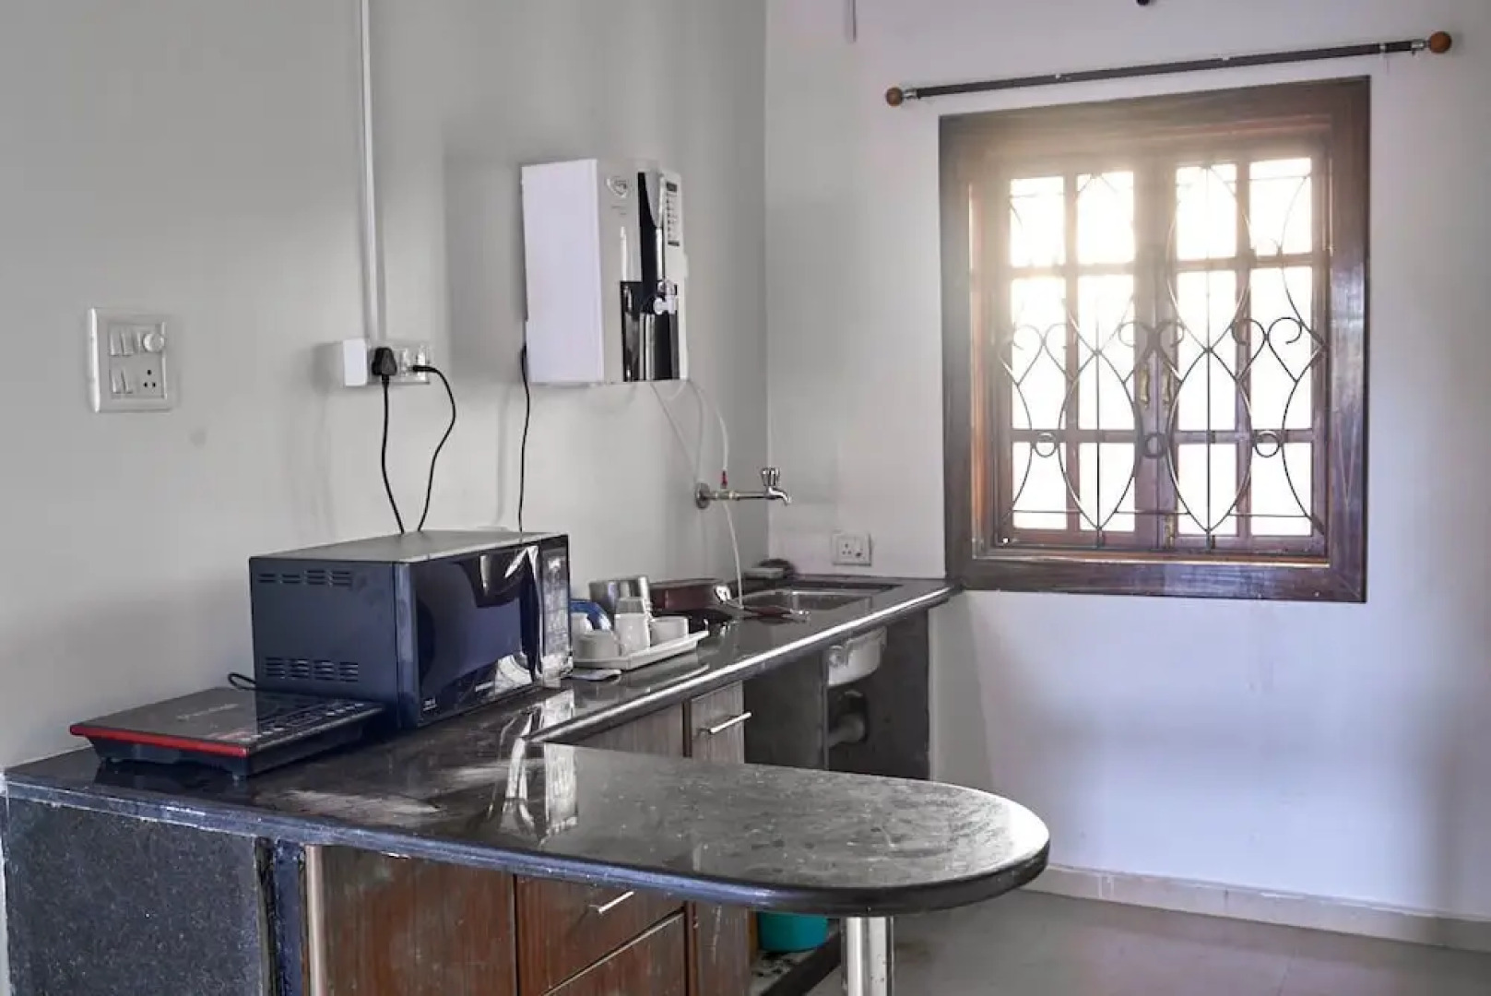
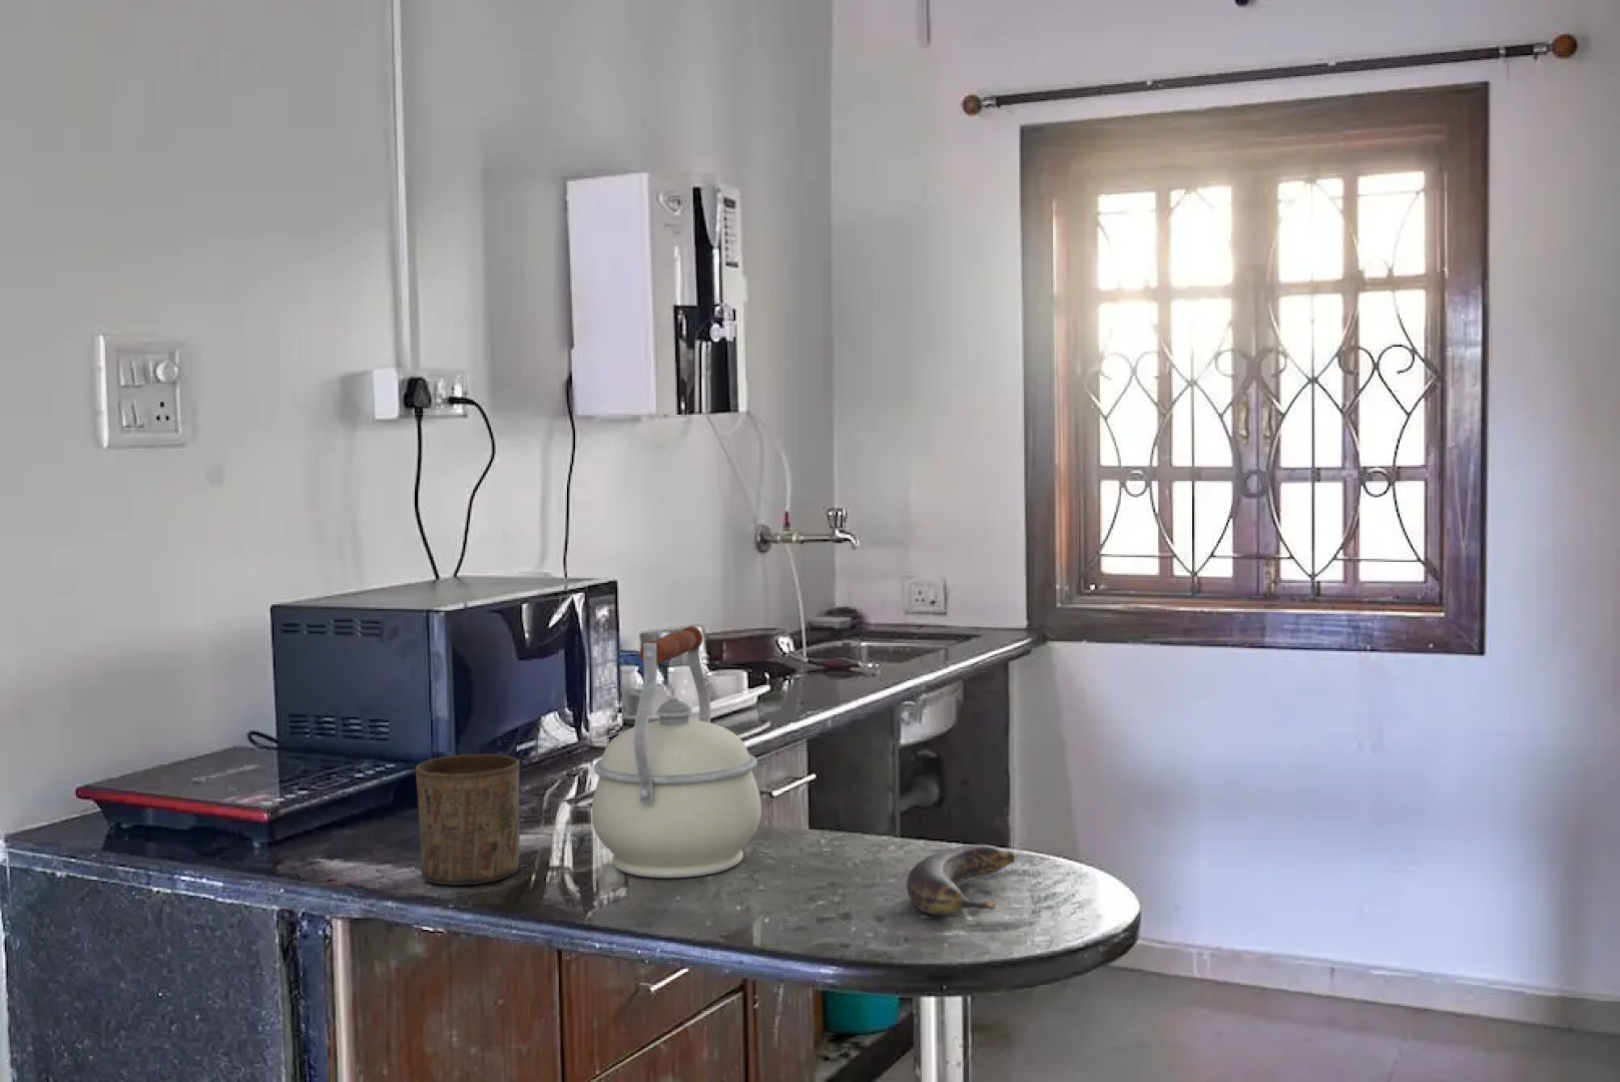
+ banana [905,844,1016,915]
+ kettle [590,626,763,879]
+ cup [414,754,521,885]
